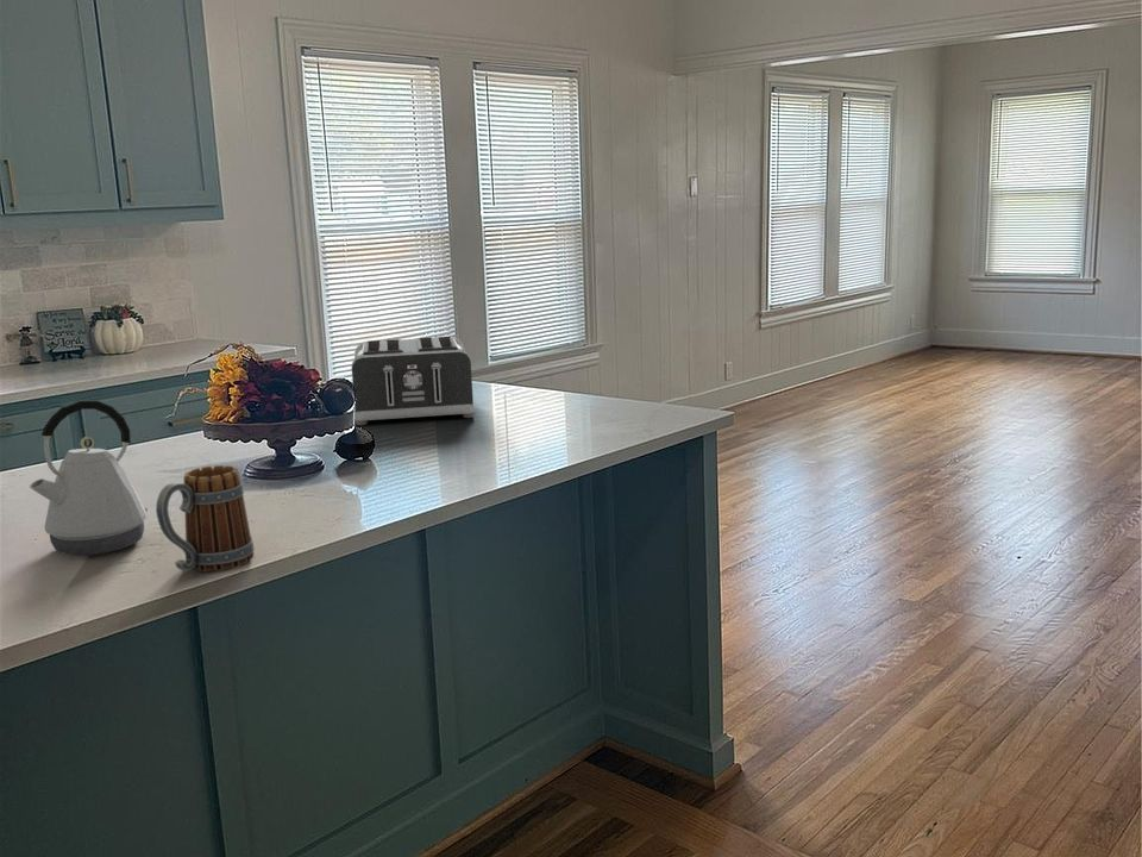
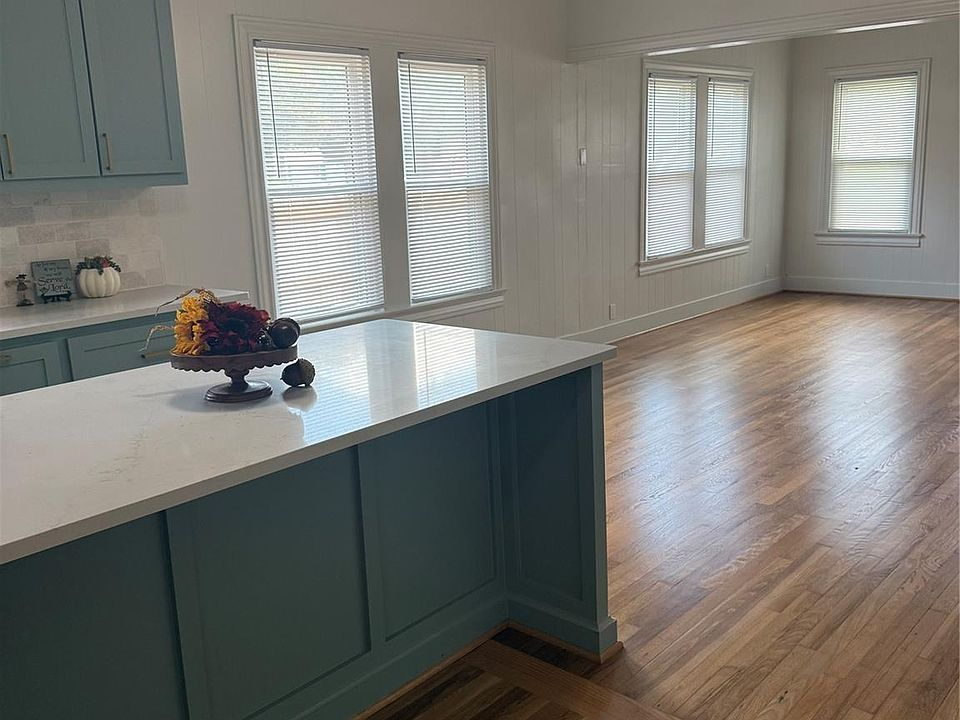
- toaster [351,336,477,426]
- mug [155,464,256,573]
- kettle [29,400,149,557]
